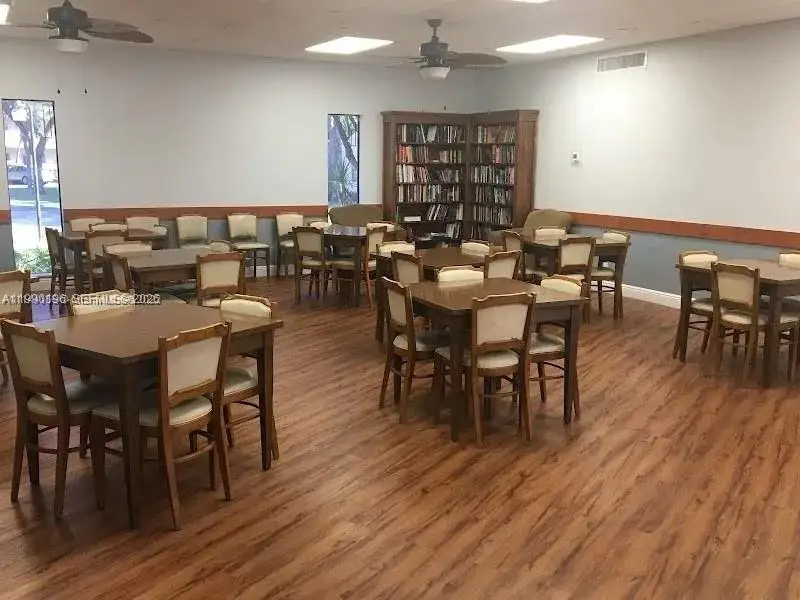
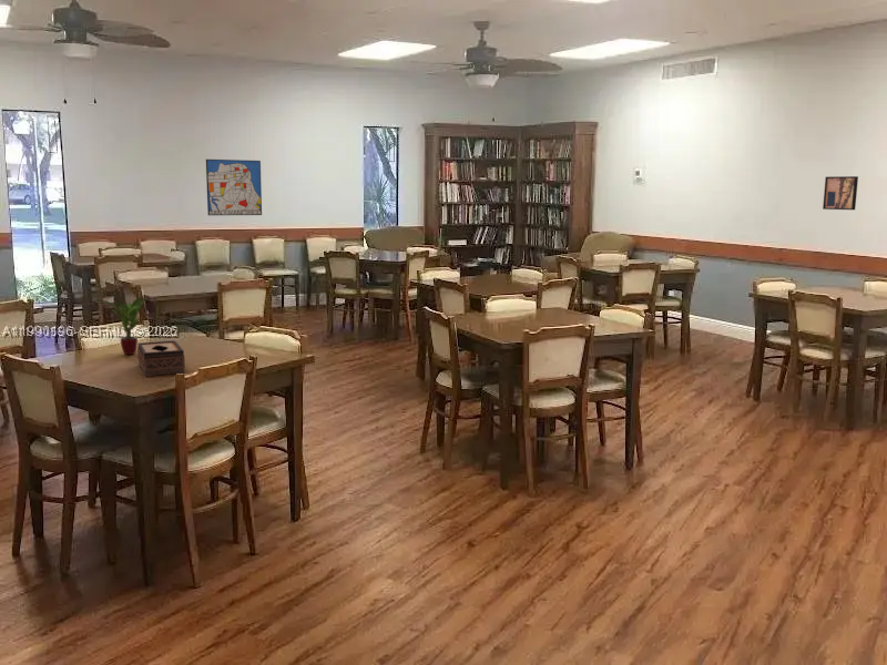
+ wall art [822,175,859,211]
+ wall art [205,158,263,216]
+ potted plant [95,296,147,356]
+ tissue box [136,339,186,378]
